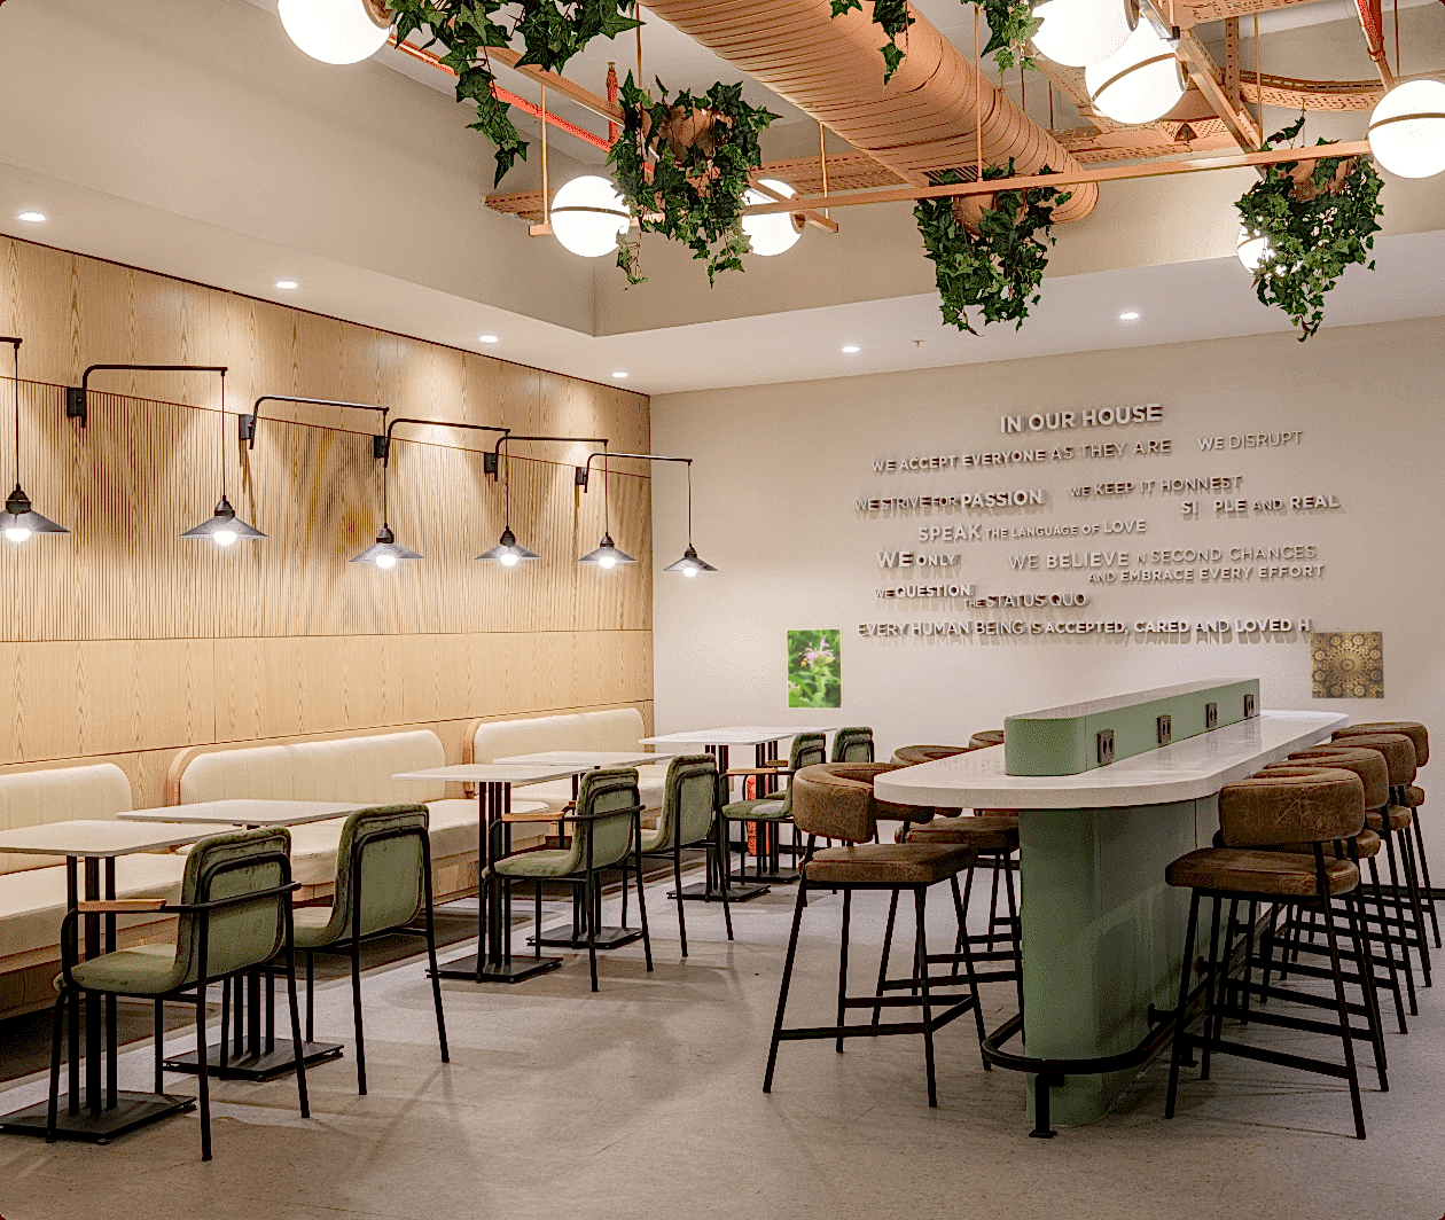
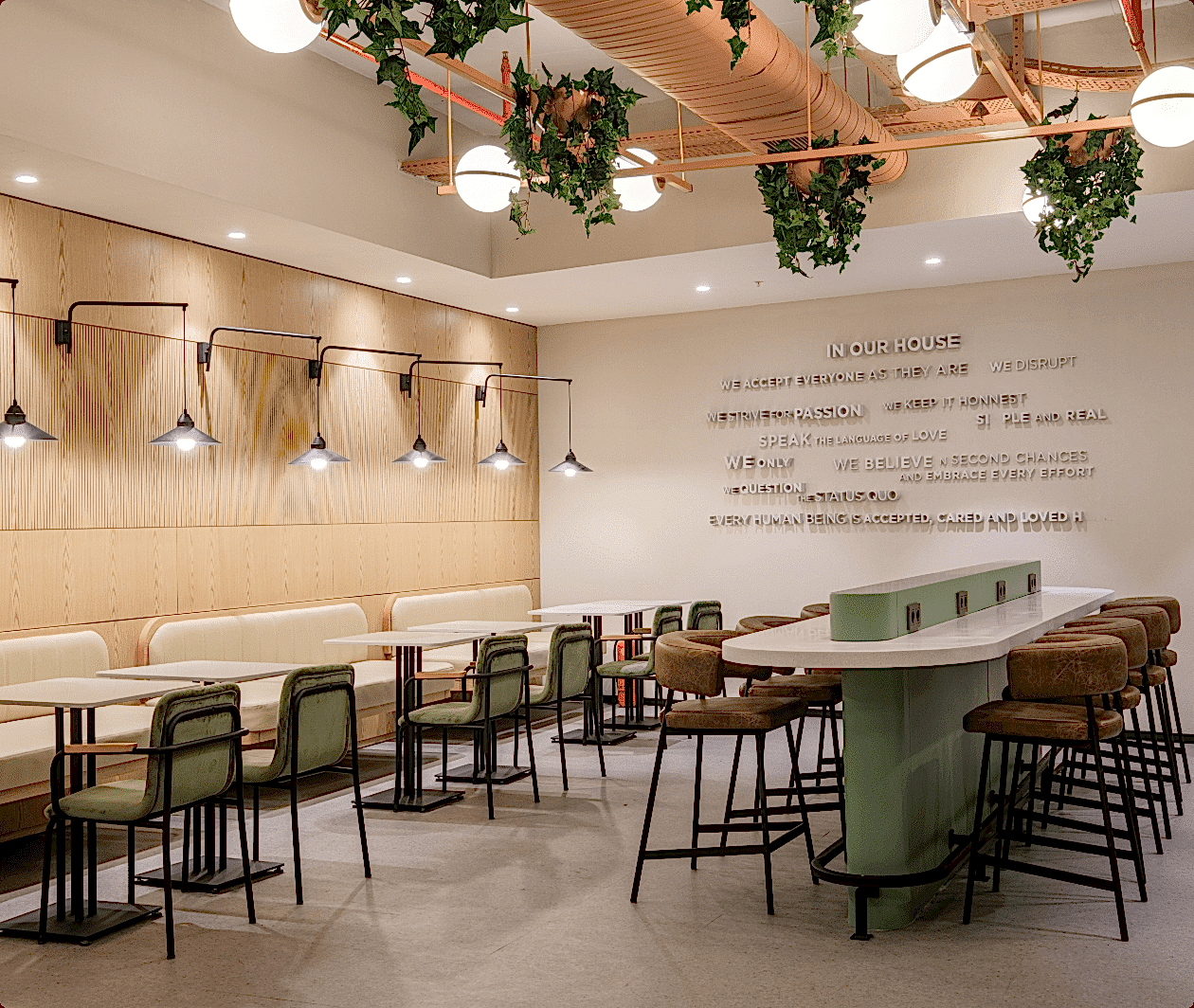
- wall art [1309,631,1386,700]
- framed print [785,627,845,709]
